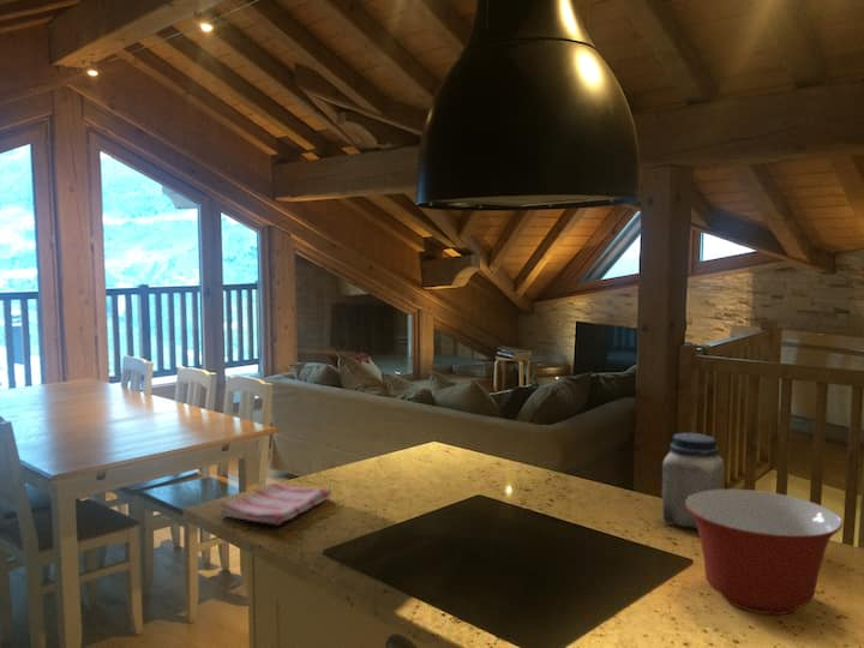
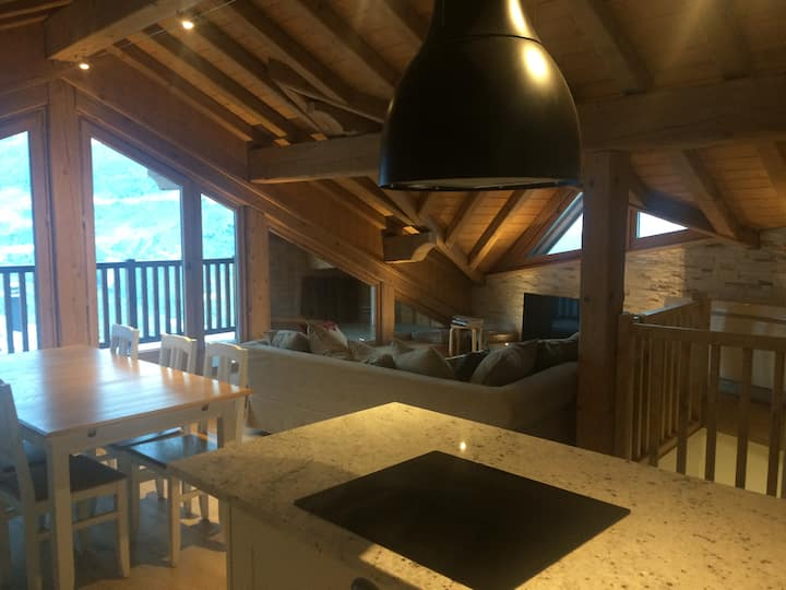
- mixing bowl [685,488,844,616]
- dish towel [218,482,332,526]
- jar [661,432,726,529]
